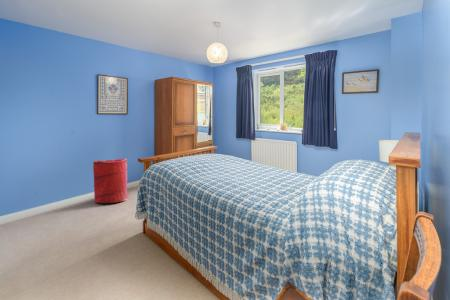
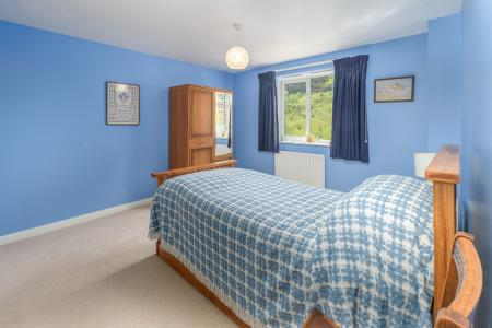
- laundry hamper [92,158,129,204]
